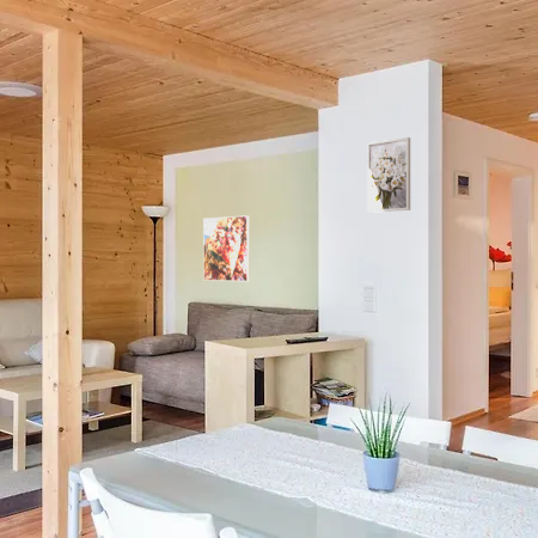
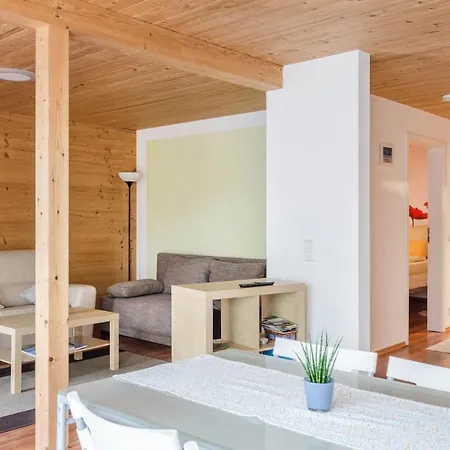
- wall art [366,136,411,214]
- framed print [202,214,251,282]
